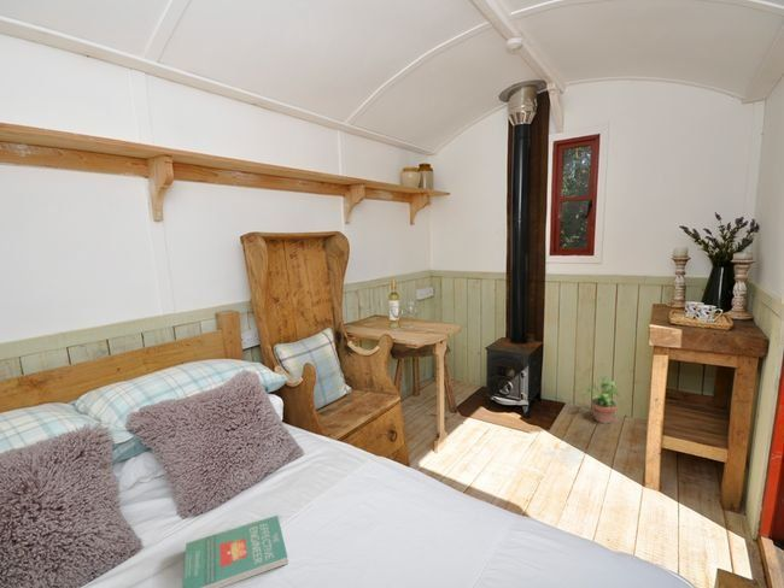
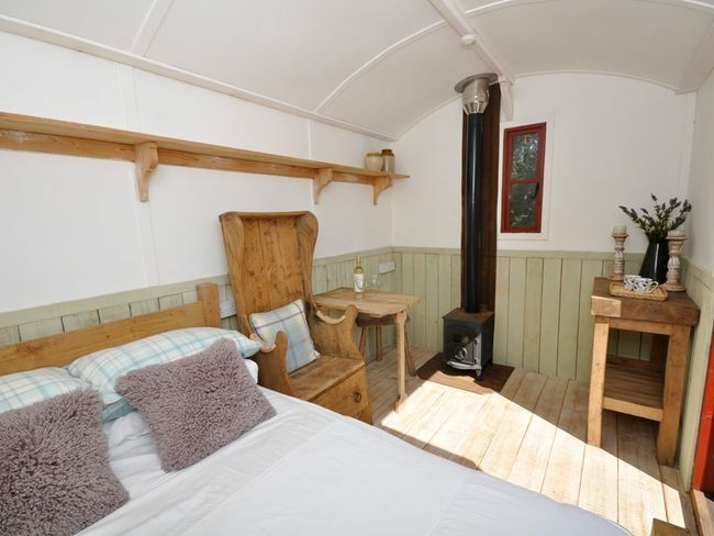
- book [181,514,289,588]
- potted plant [580,374,620,424]
